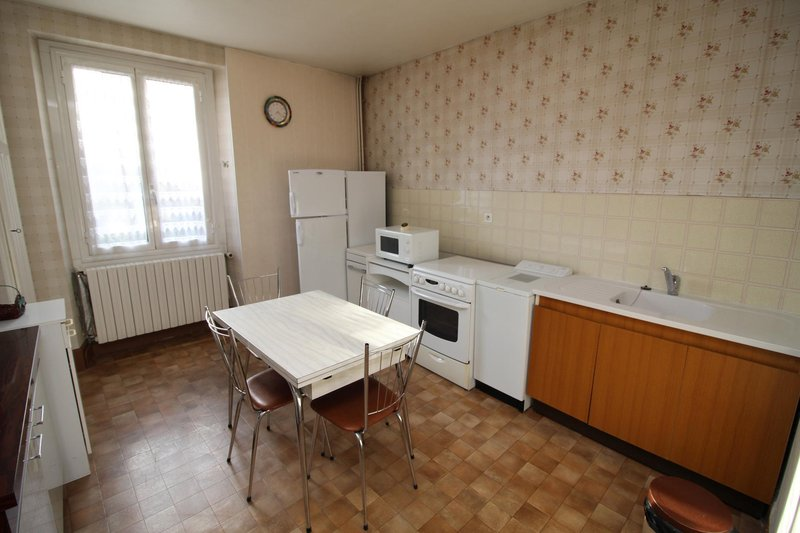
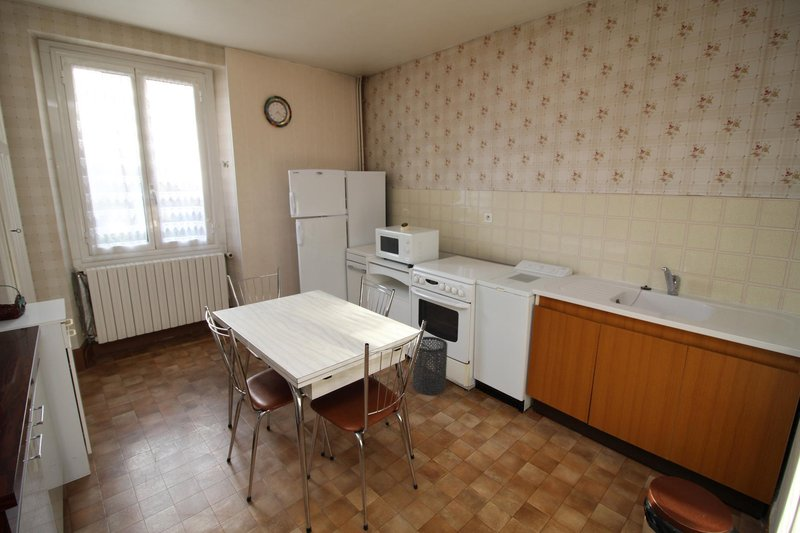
+ trash can [412,336,448,396]
